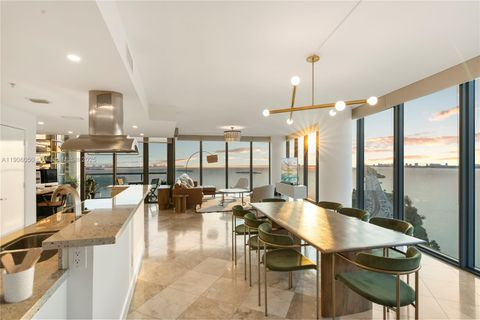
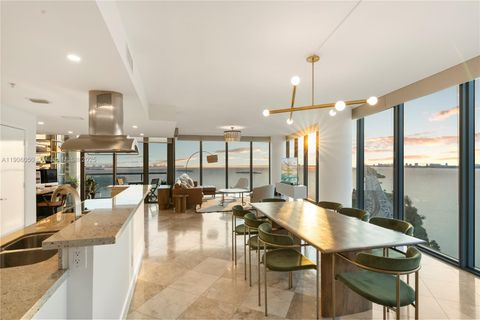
- utensil holder [0,247,44,304]
